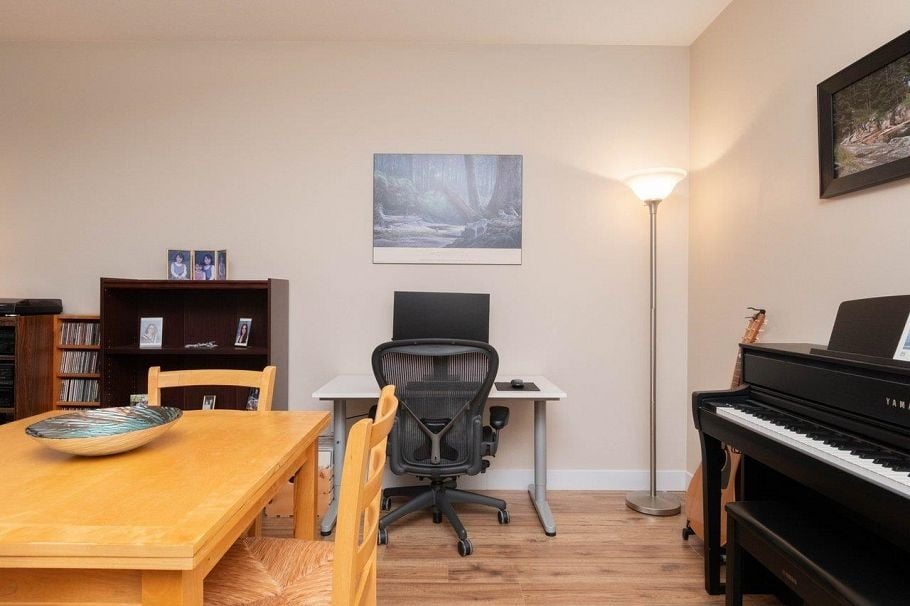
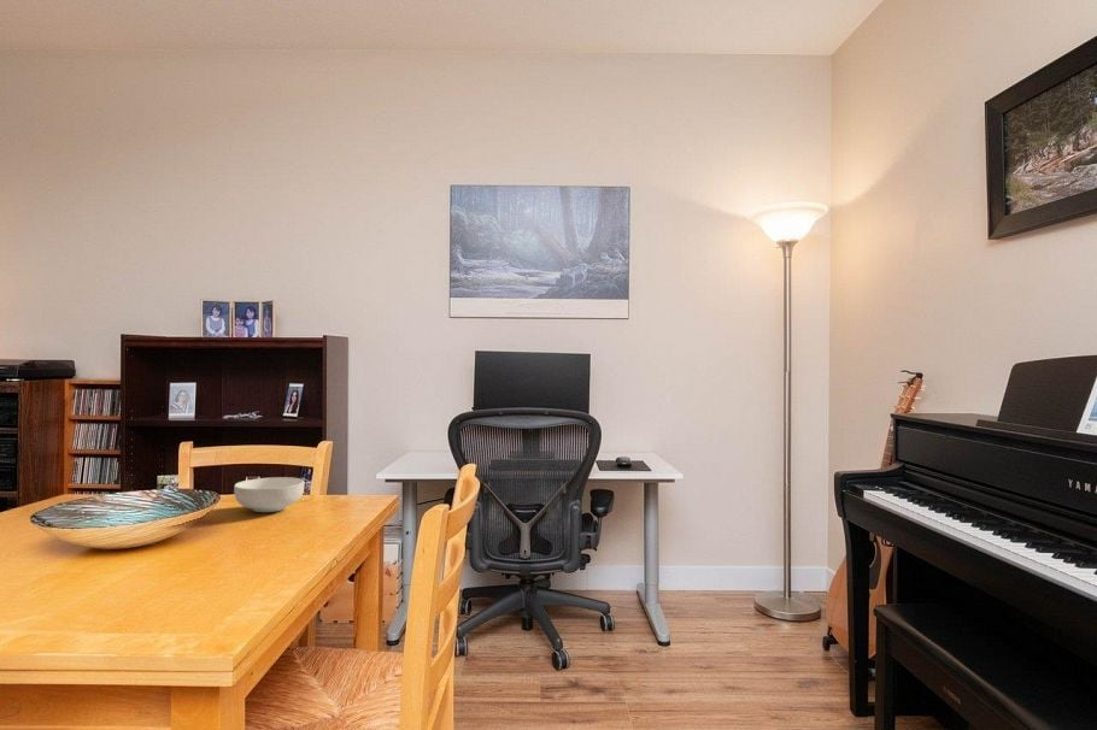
+ cereal bowl [233,476,305,513]
